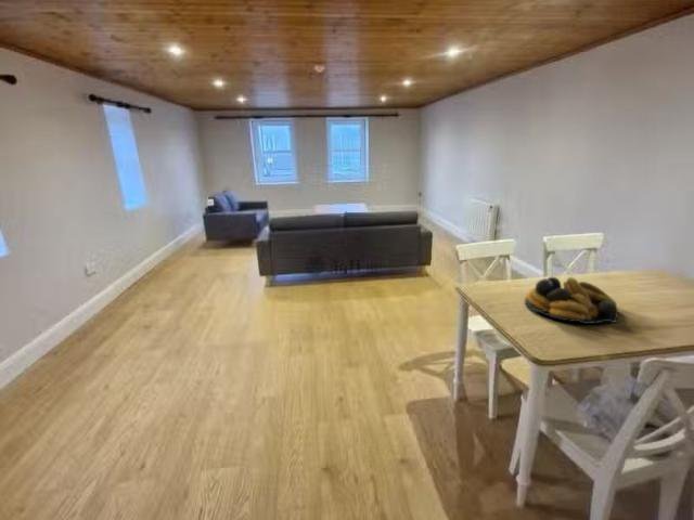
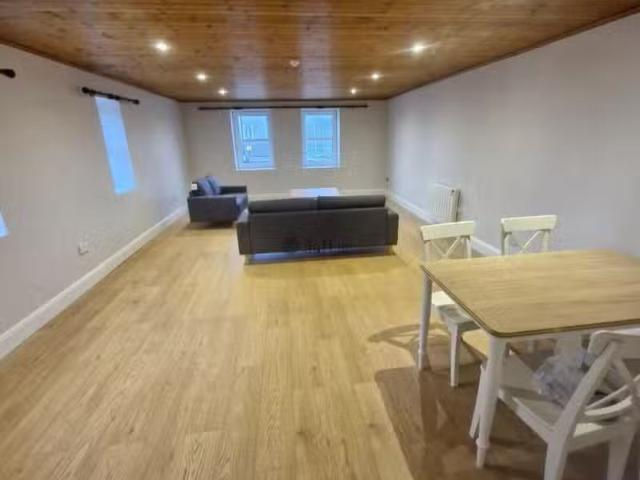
- fruit bowl [524,276,619,325]
